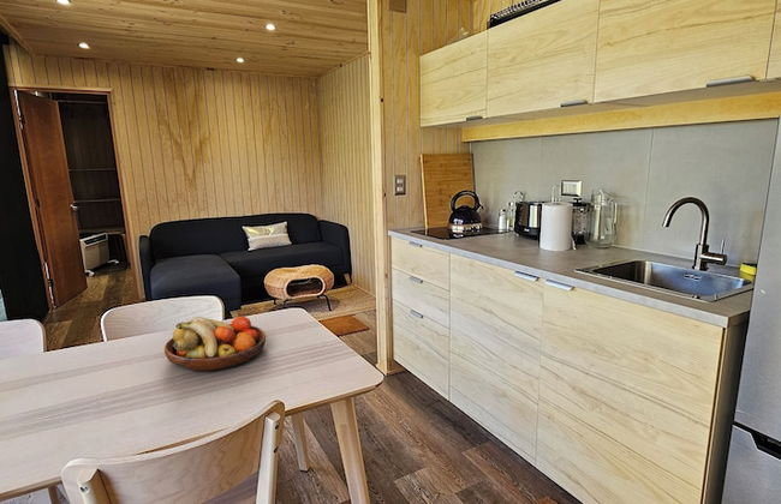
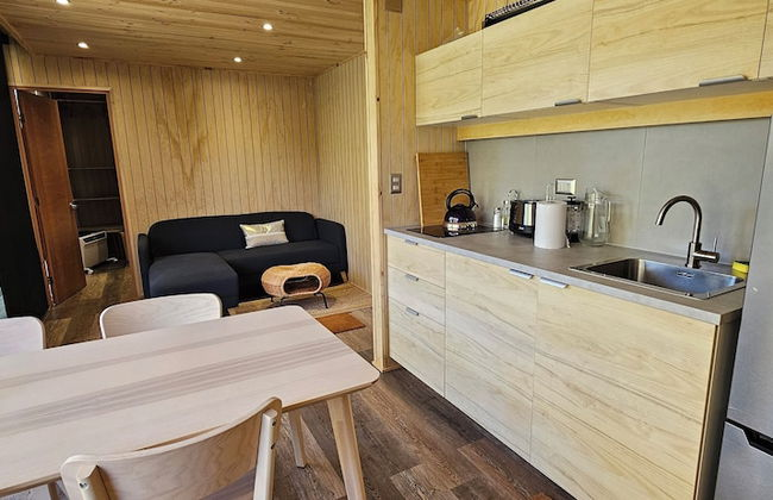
- fruit bowl [163,316,267,372]
